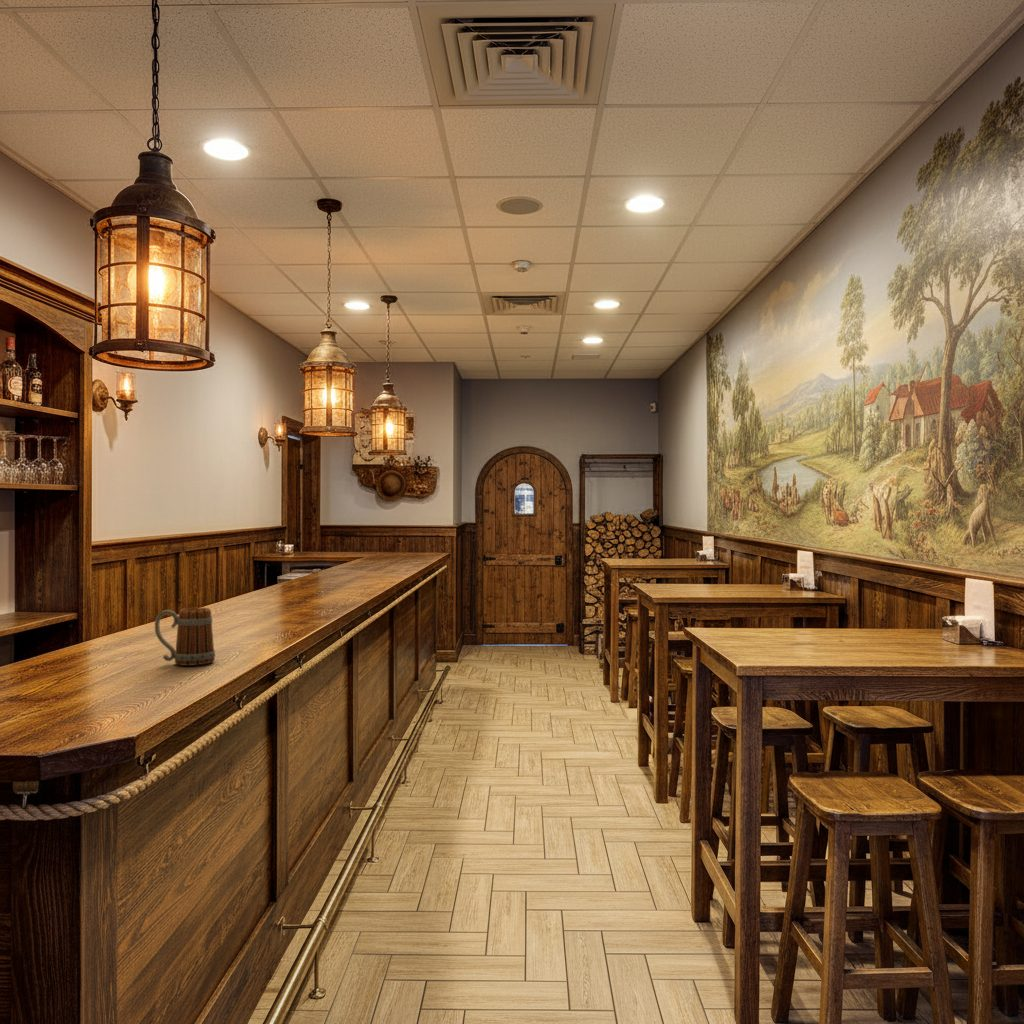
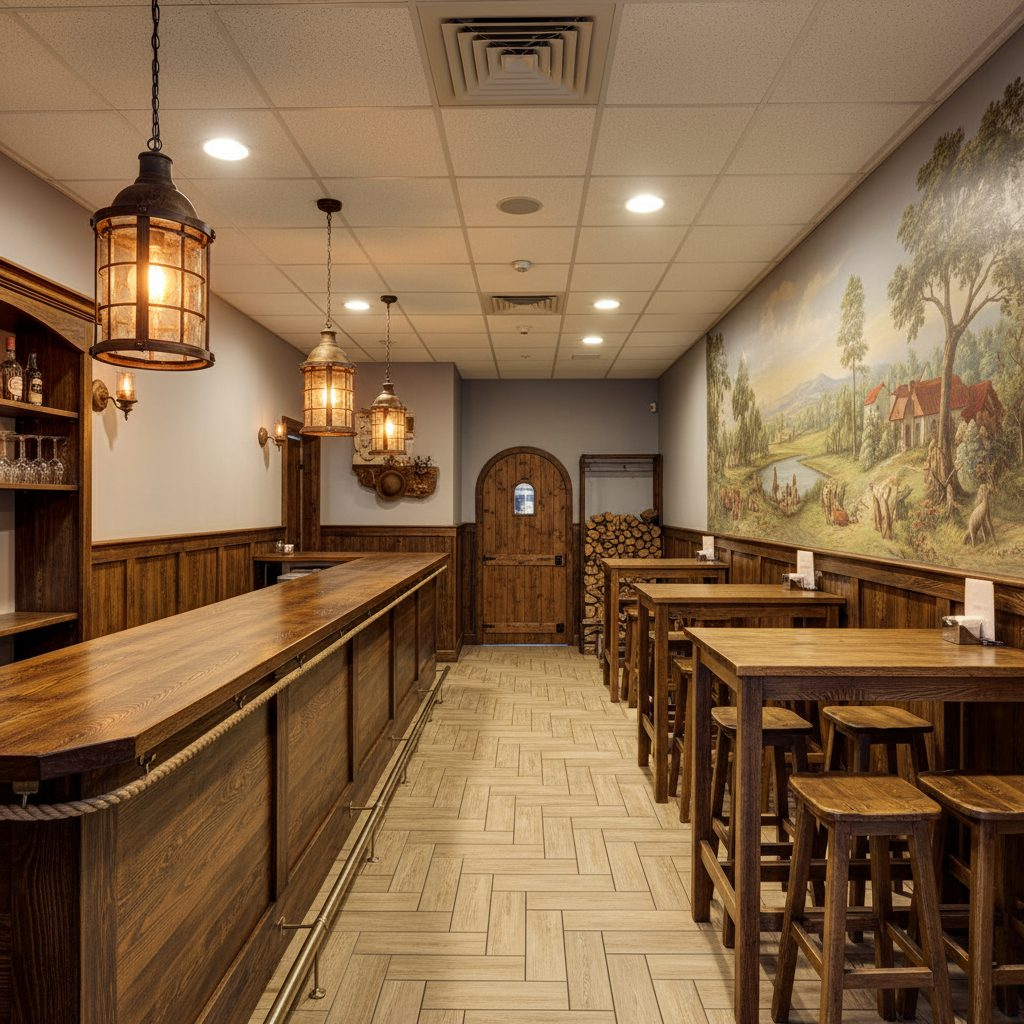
- beer mug [154,607,216,667]
